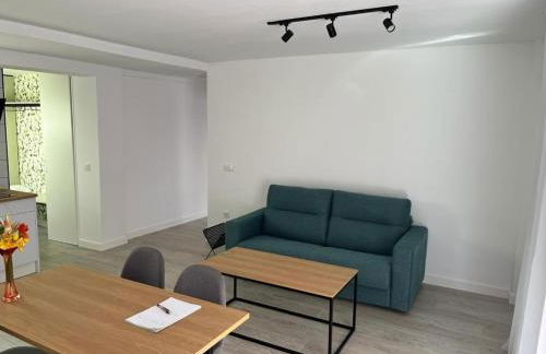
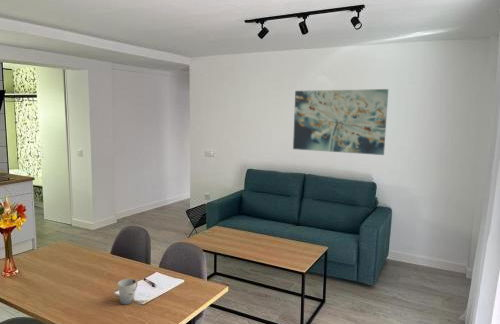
+ wall art [292,88,389,156]
+ cup [117,278,139,305]
